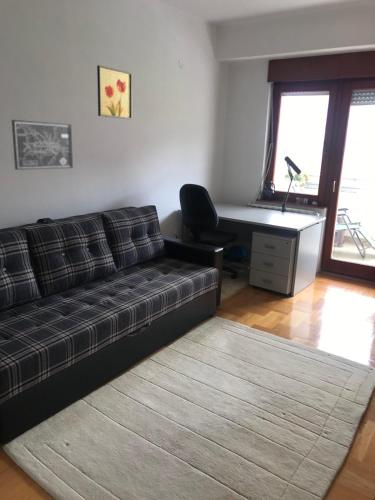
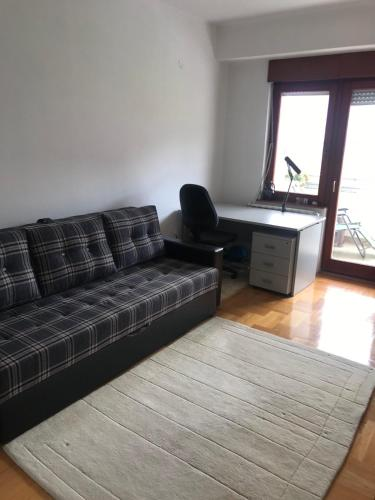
- wall art [11,119,74,171]
- wall art [96,64,133,120]
